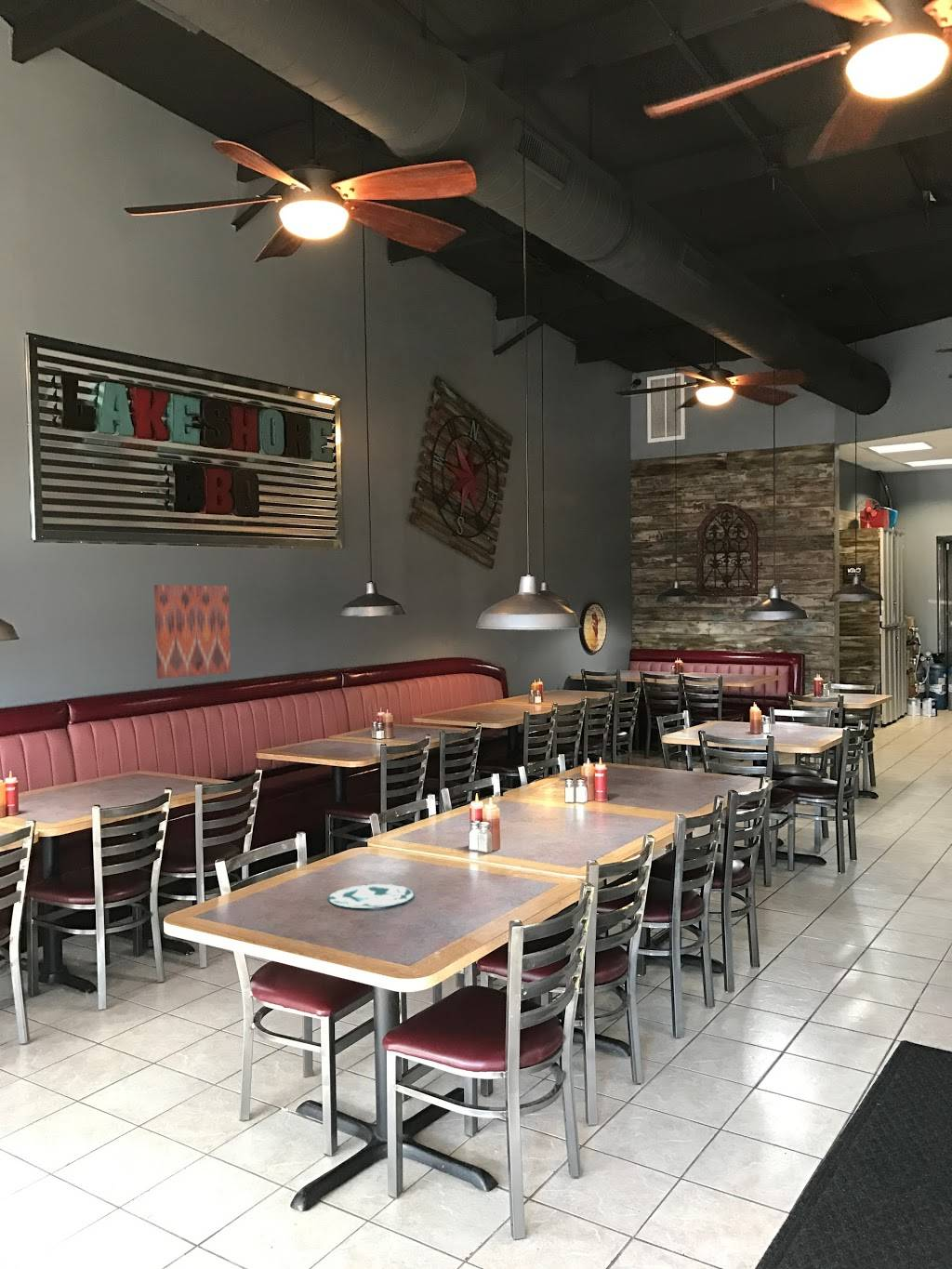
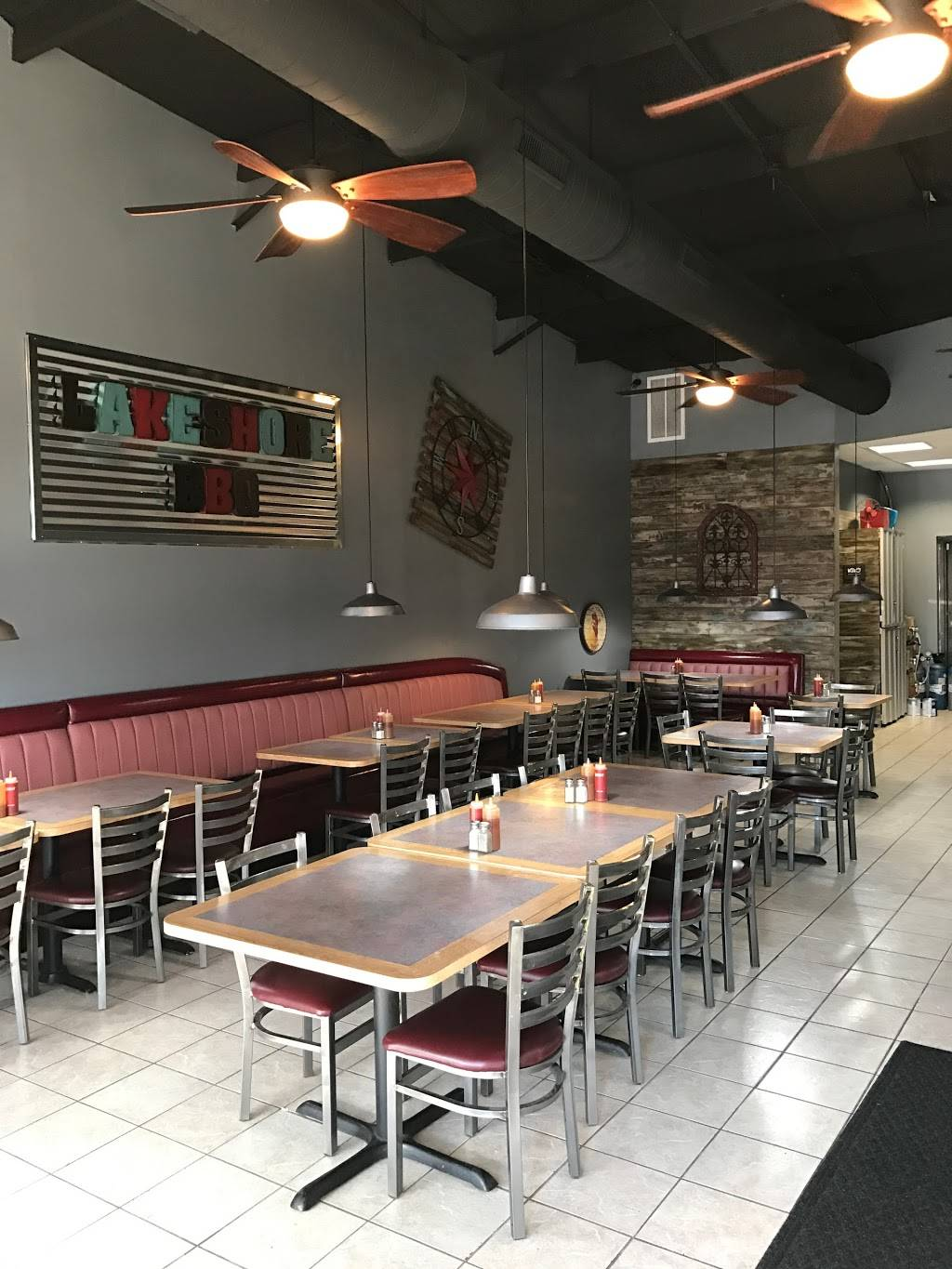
- plate [327,883,416,909]
- wall art [153,584,231,680]
